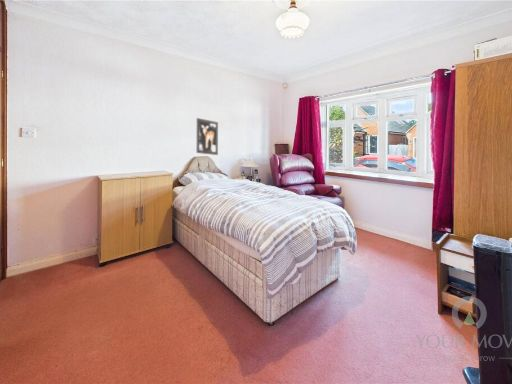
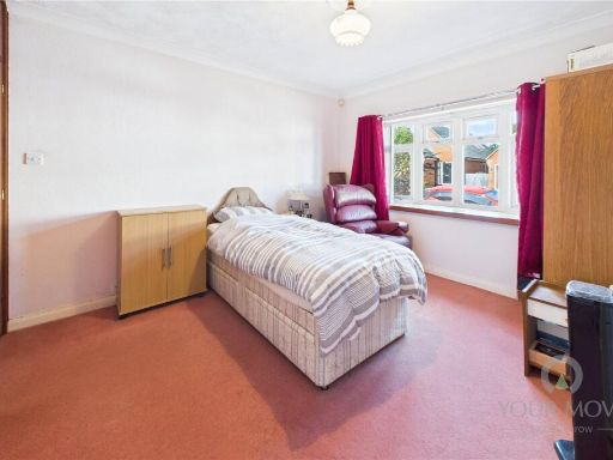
- wall art [196,117,219,156]
